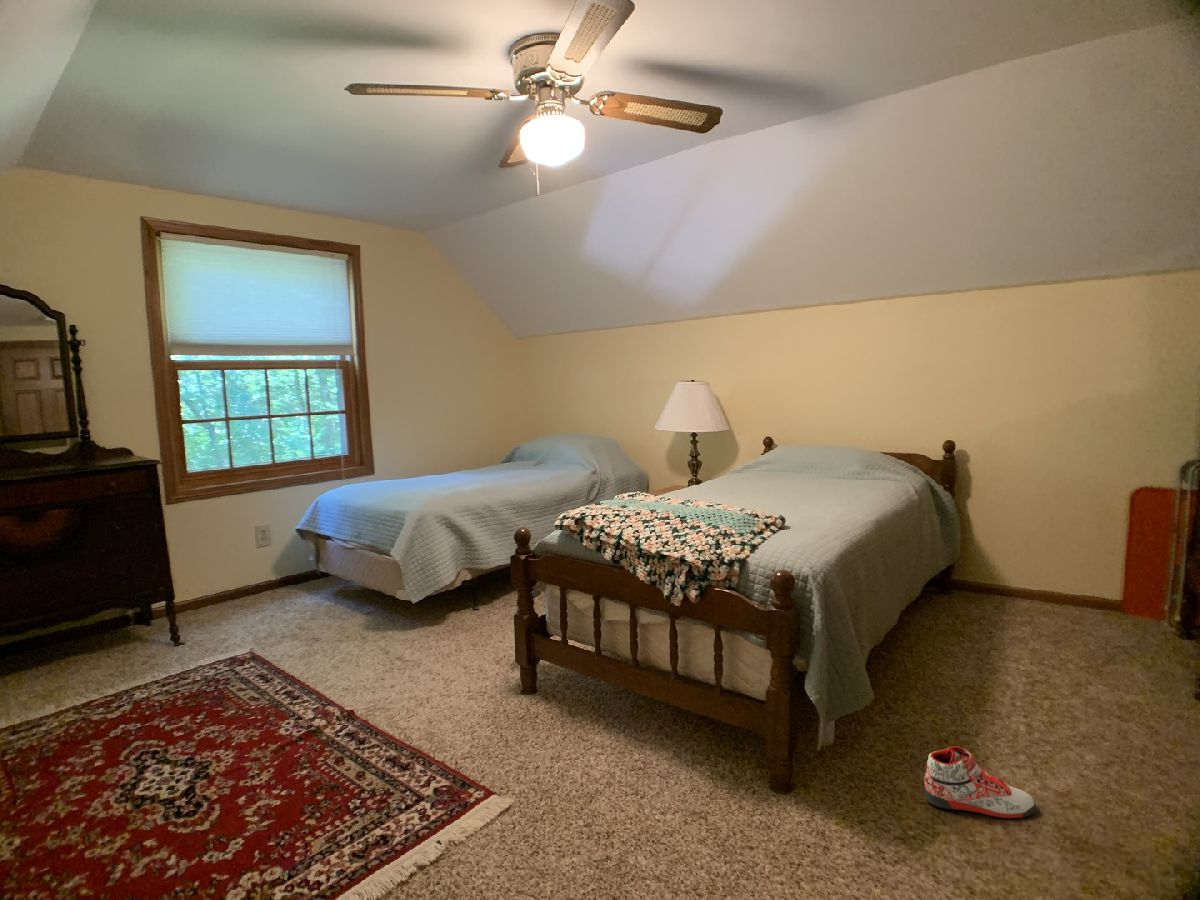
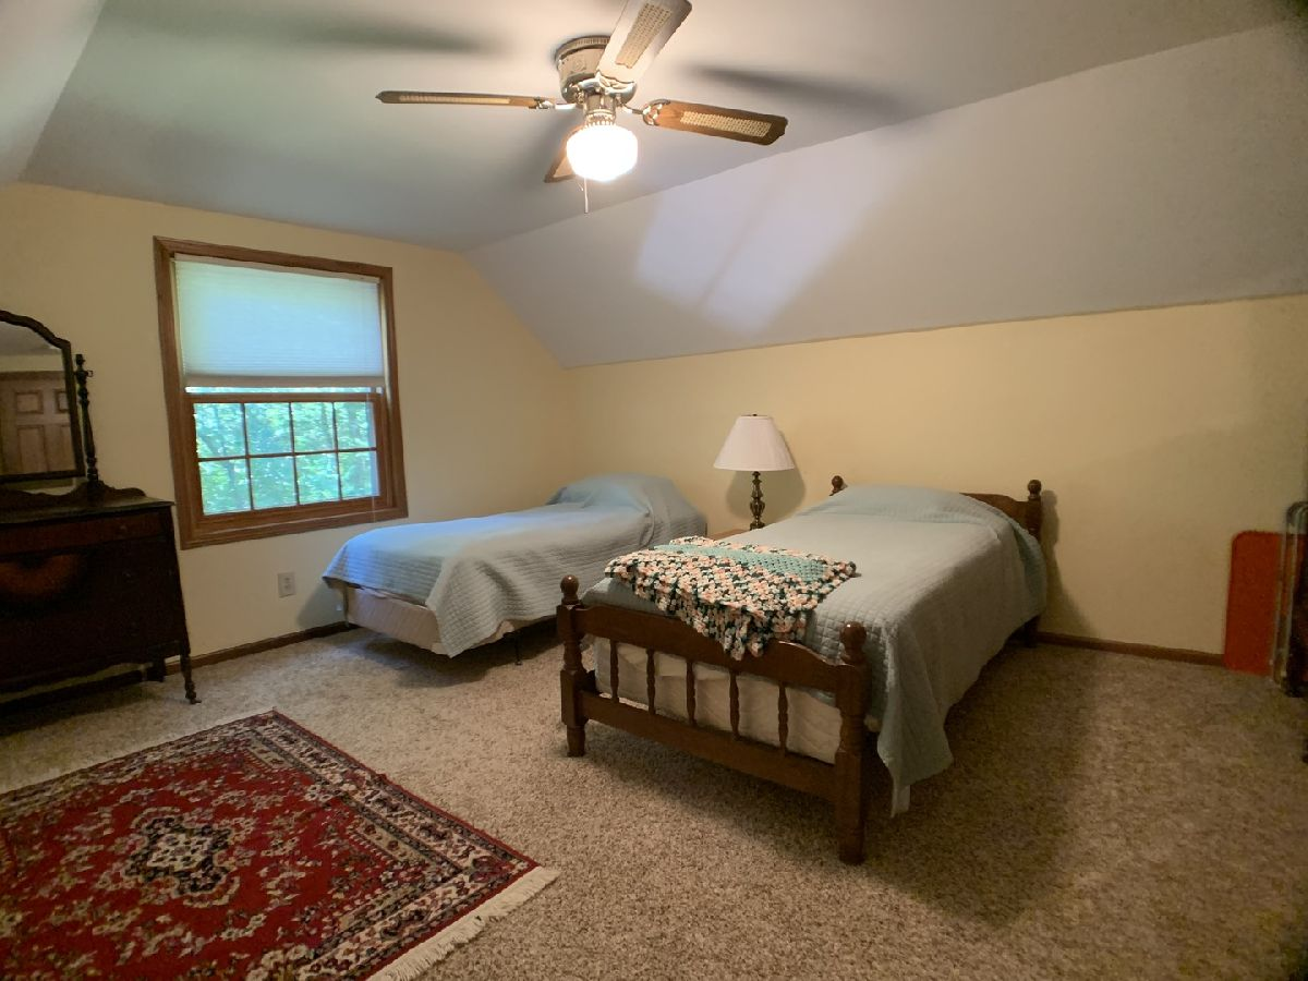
- sneaker [923,745,1037,819]
